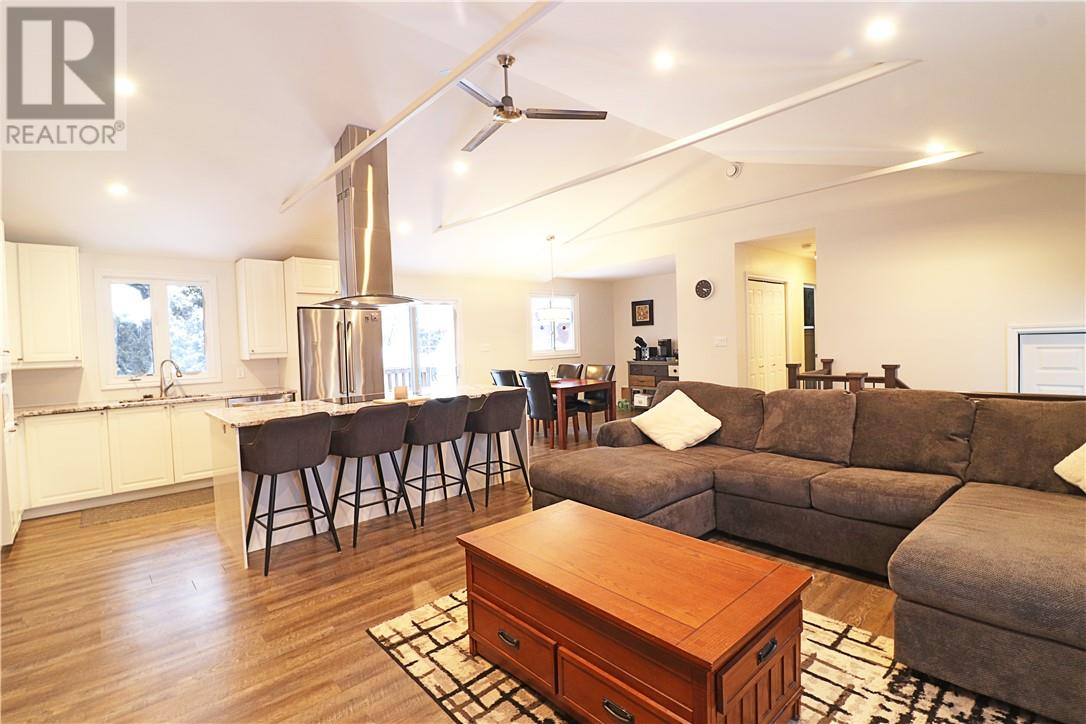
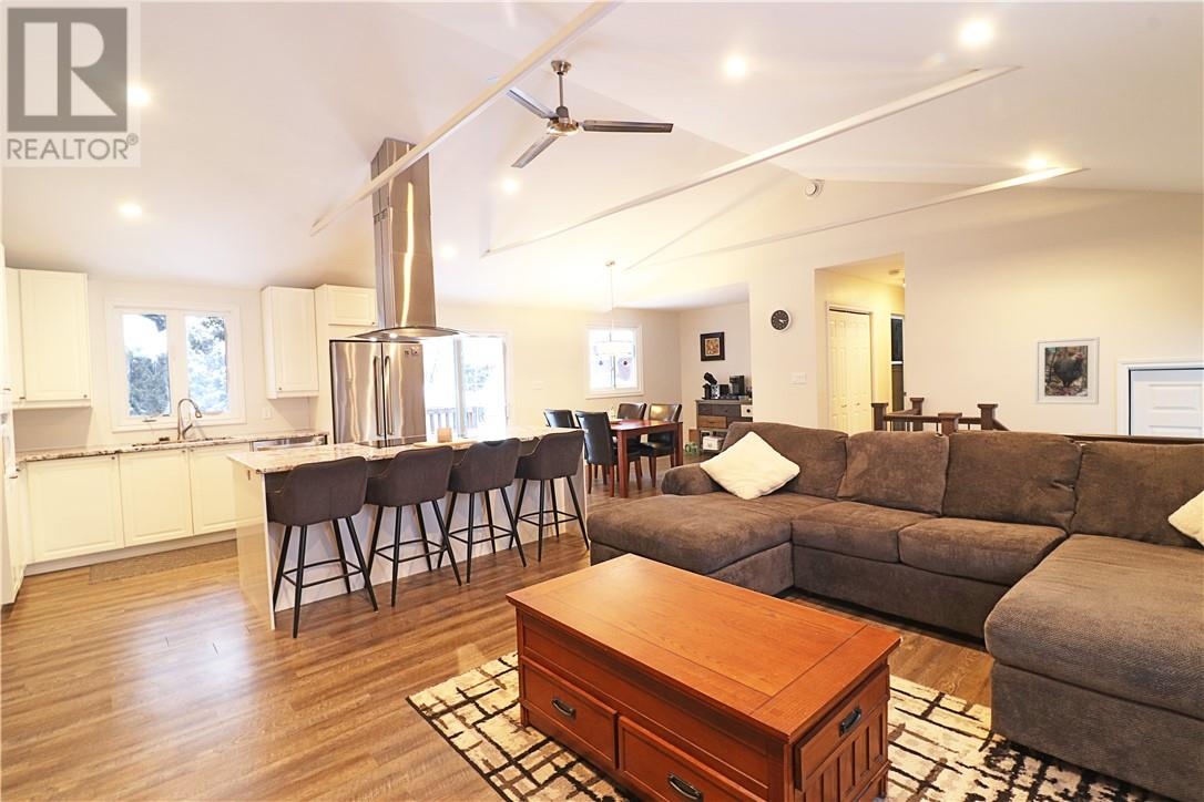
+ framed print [1033,336,1100,405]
